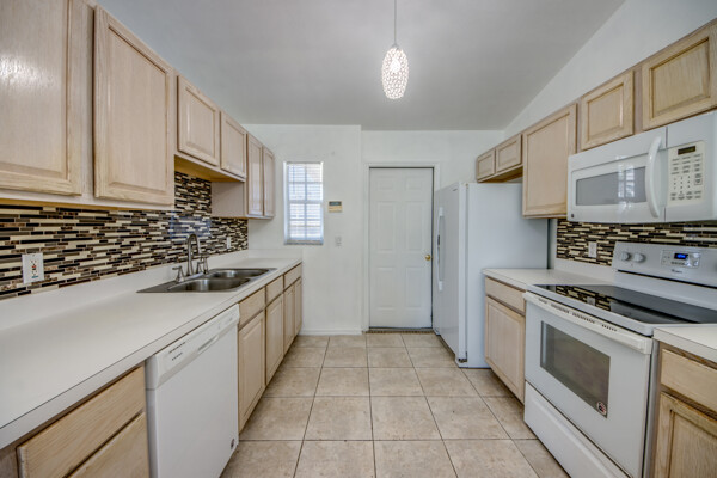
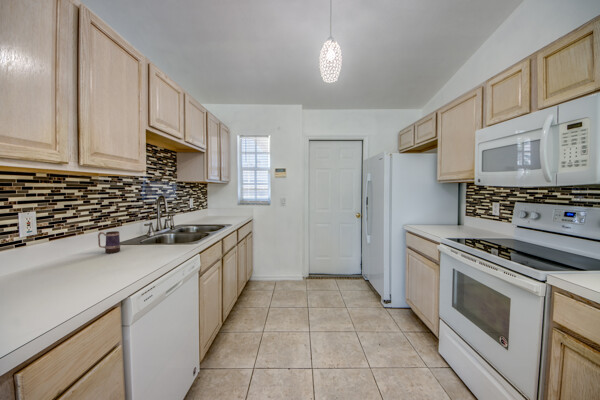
+ mug [97,230,121,254]
